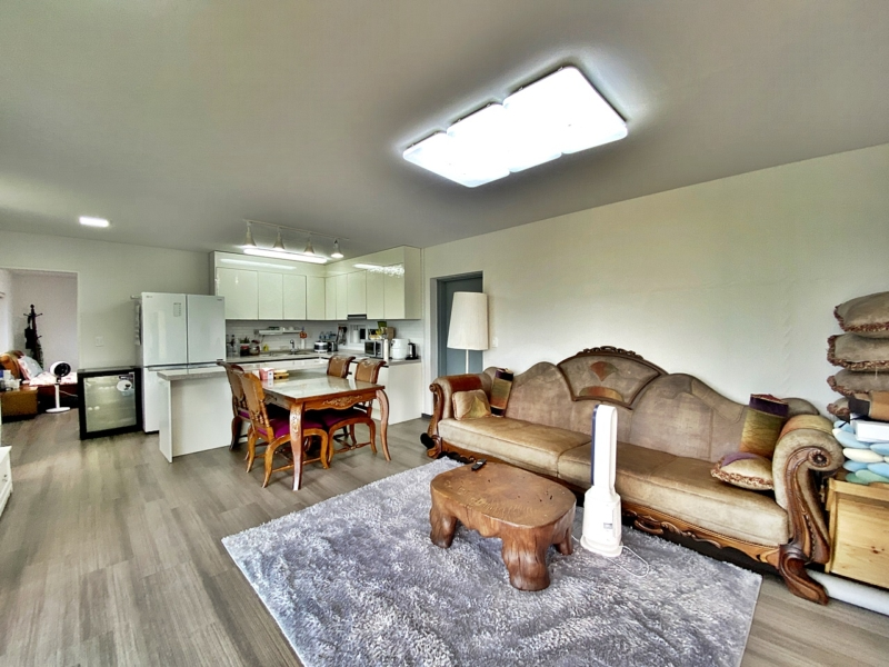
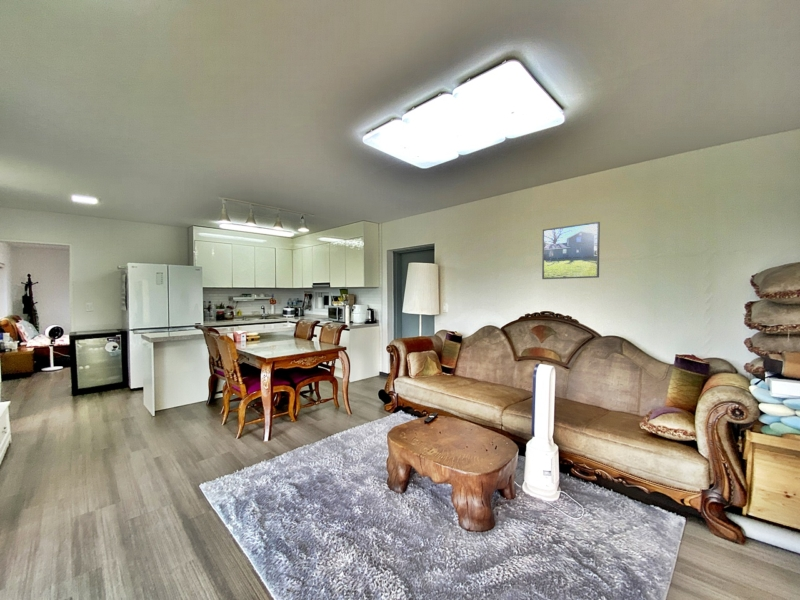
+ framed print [541,221,601,280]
